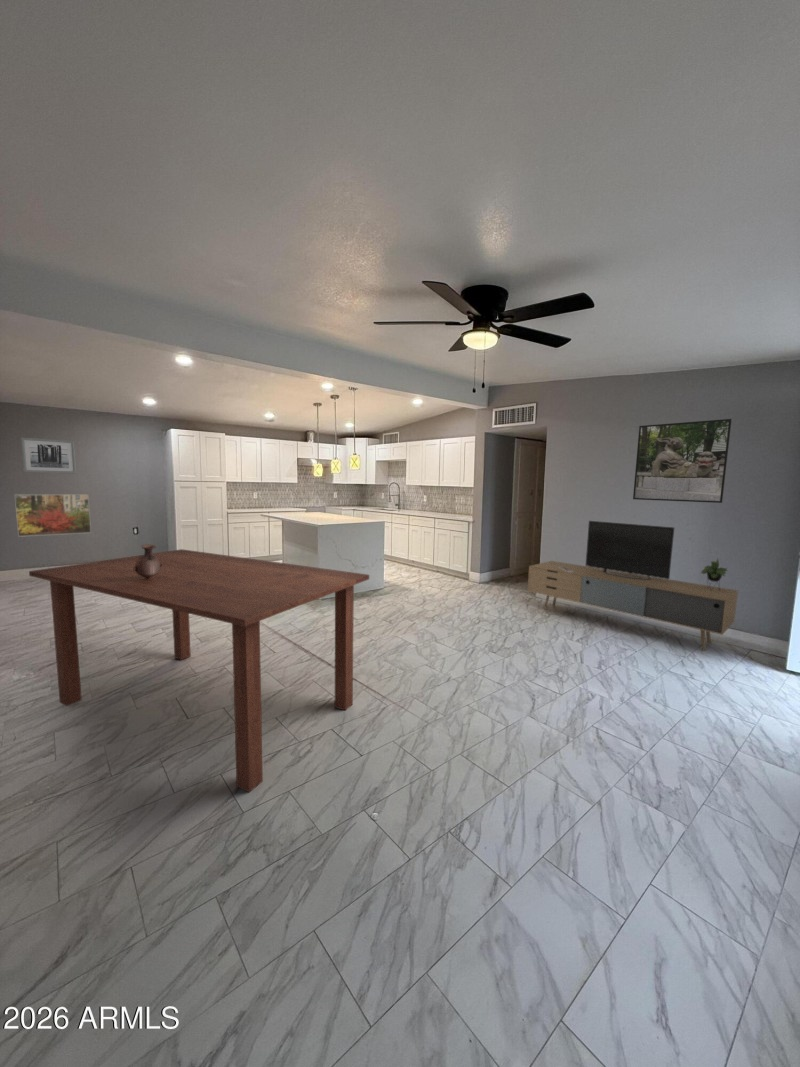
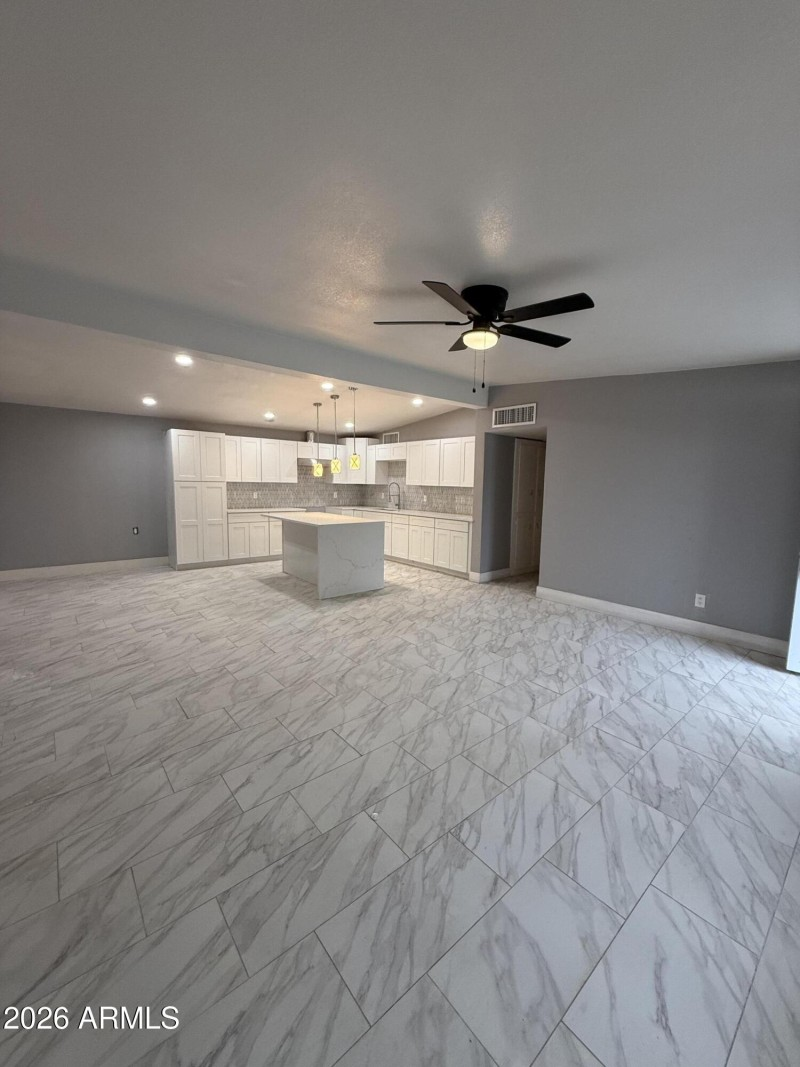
- vase [133,543,162,579]
- dining table [28,548,370,793]
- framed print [14,493,92,538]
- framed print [632,418,733,504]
- media console [527,520,739,651]
- wall art [20,436,78,475]
